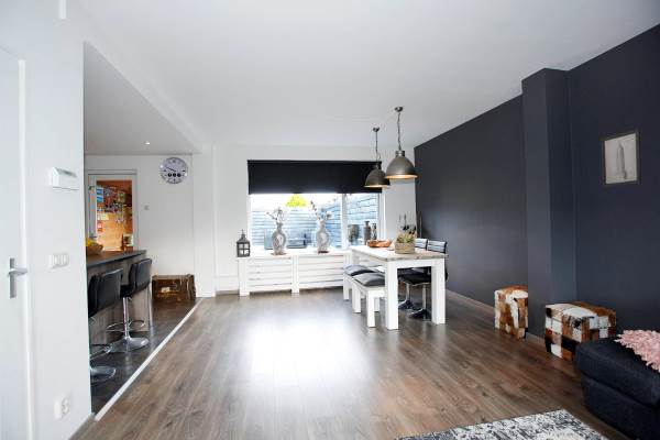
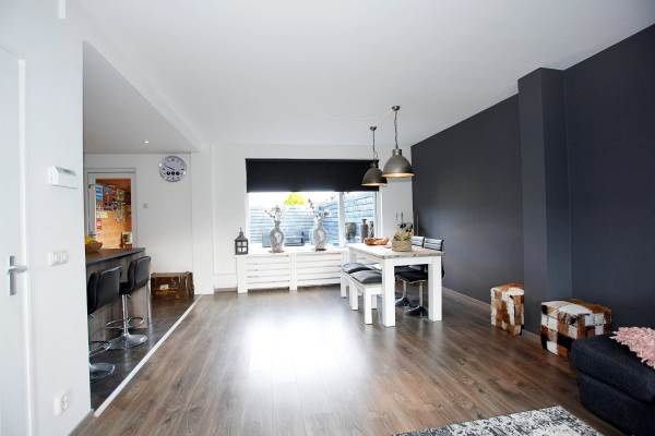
- wall art [601,128,642,188]
